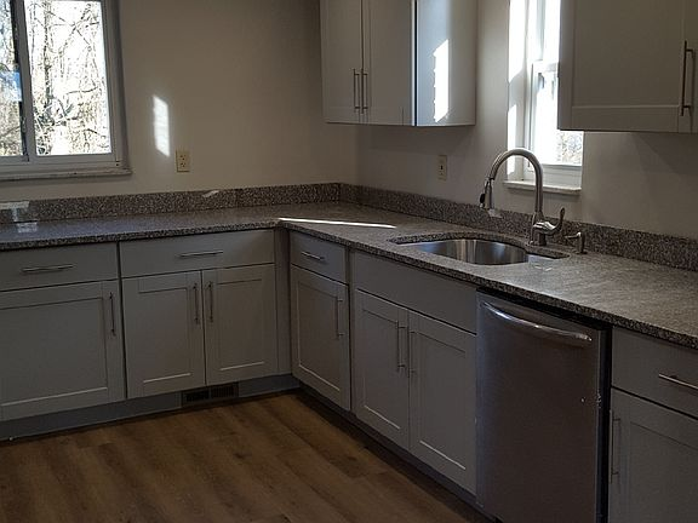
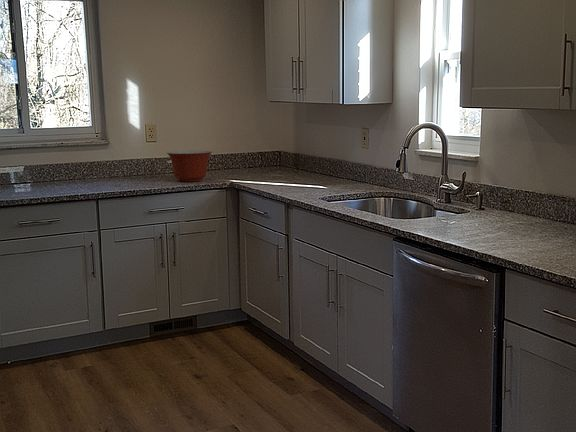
+ mixing bowl [166,150,213,183]
